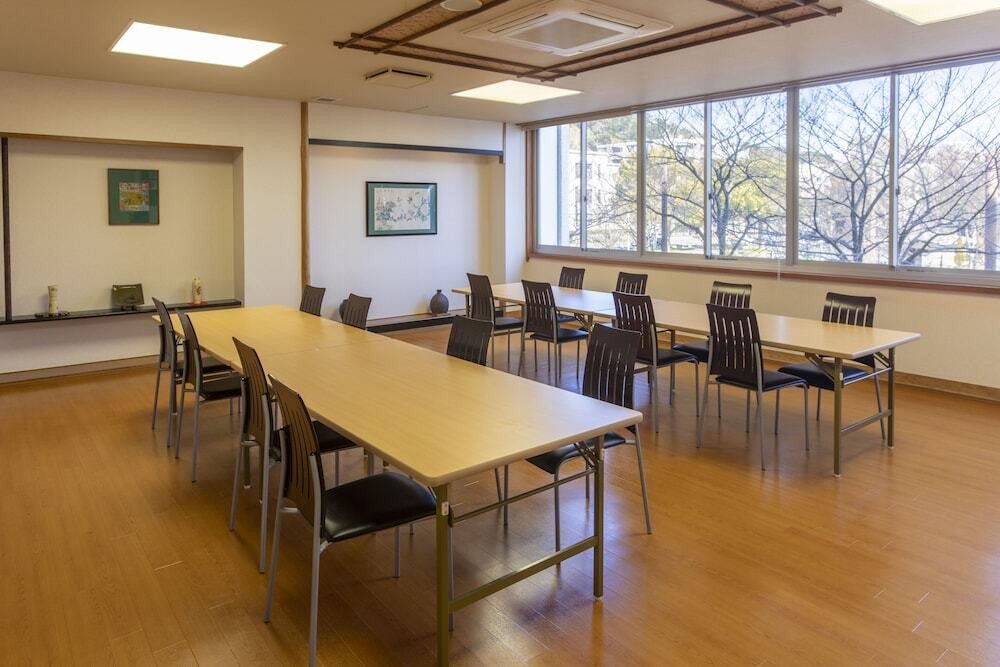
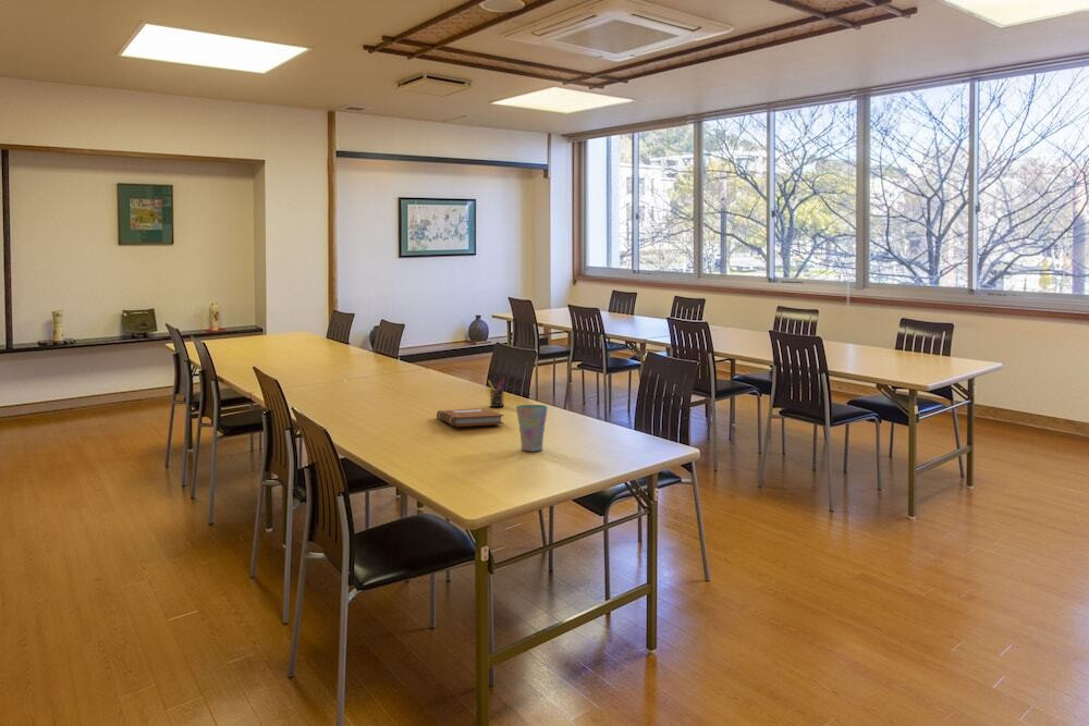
+ cup [515,404,549,452]
+ pen holder [487,377,506,408]
+ notebook [436,407,504,428]
